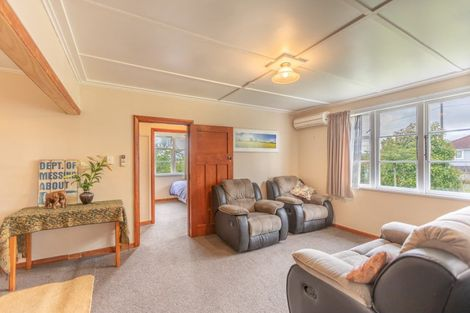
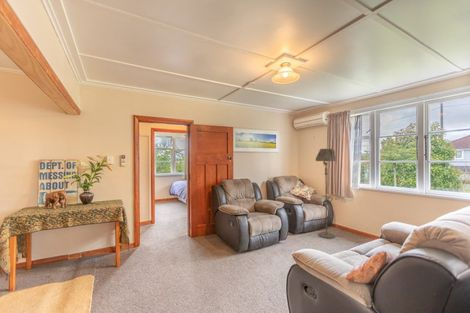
+ floor lamp [315,148,338,239]
